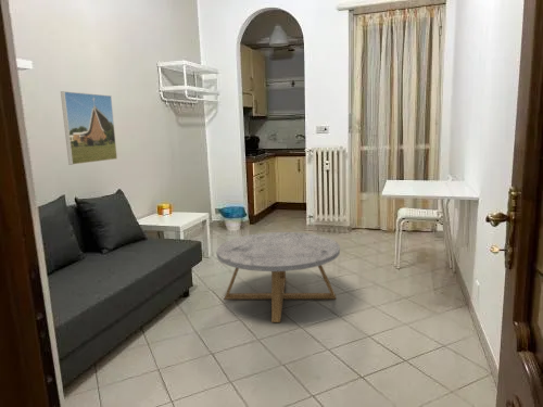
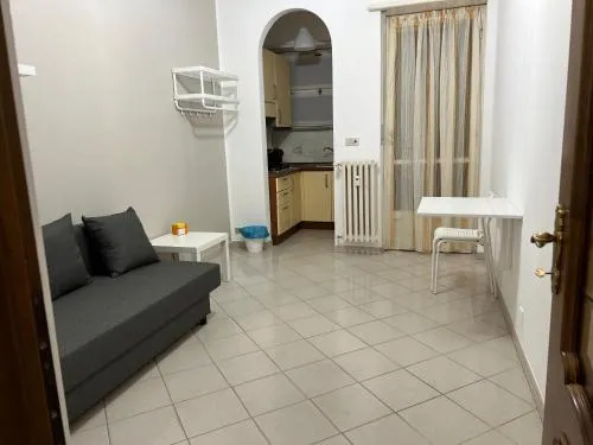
- coffee table [215,231,341,323]
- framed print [60,90,118,166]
